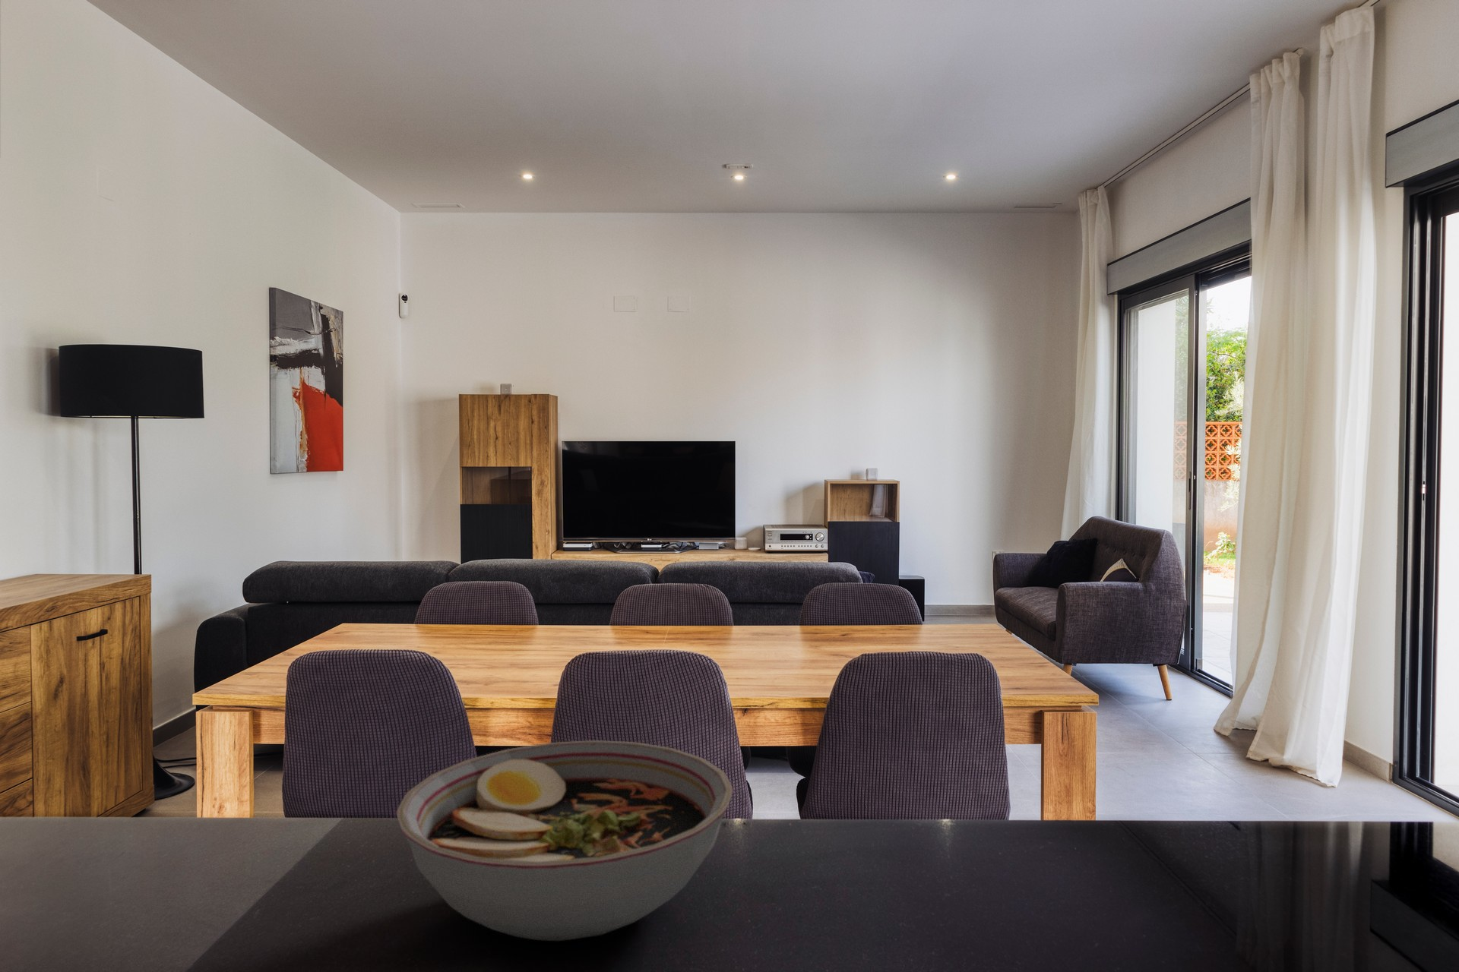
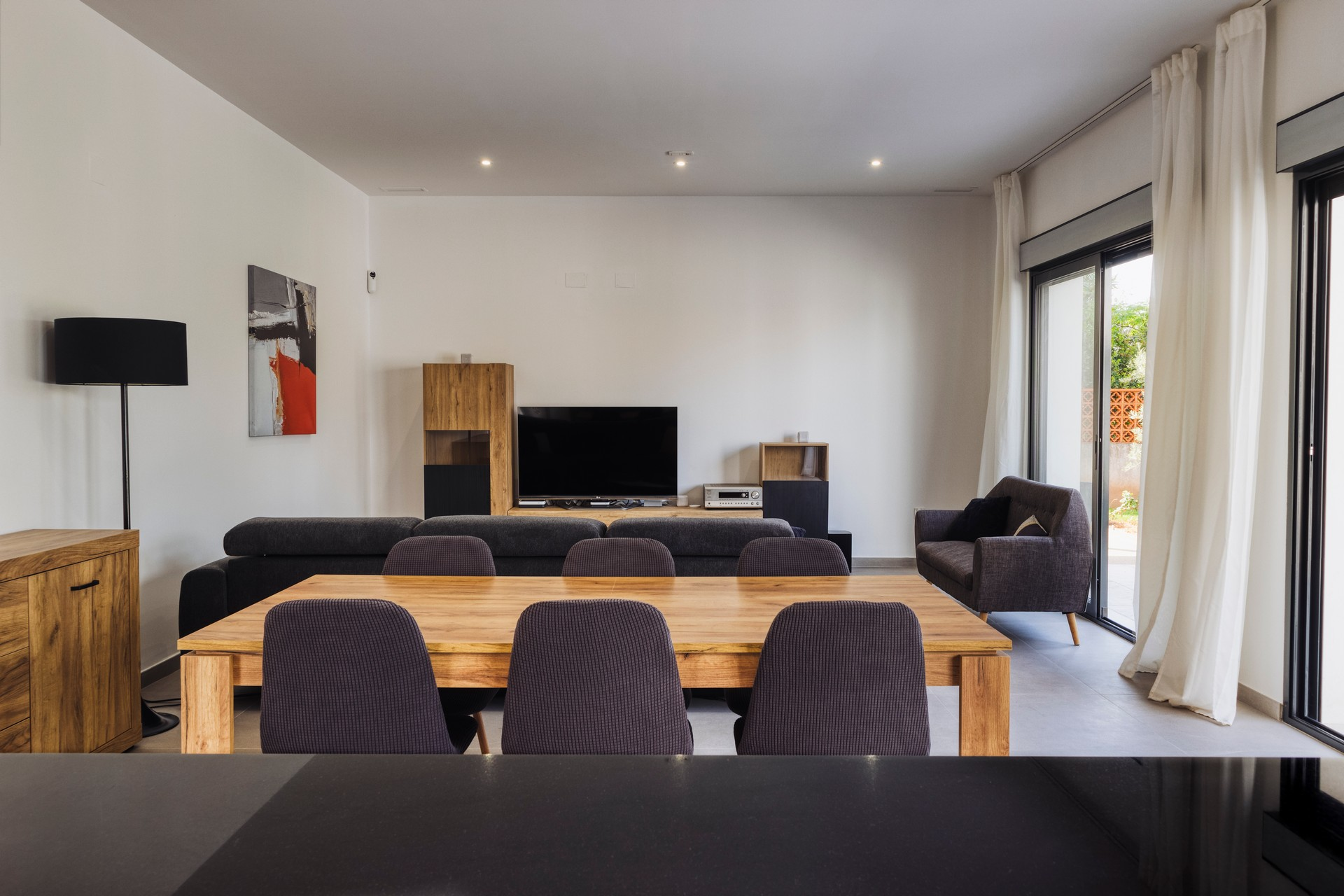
- bowl [395,740,735,942]
